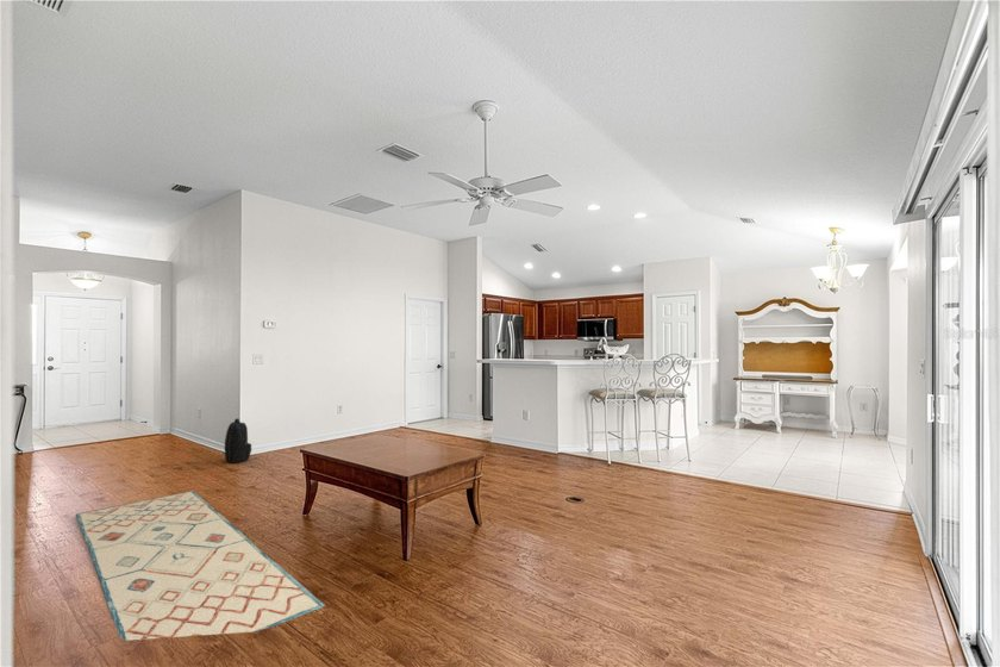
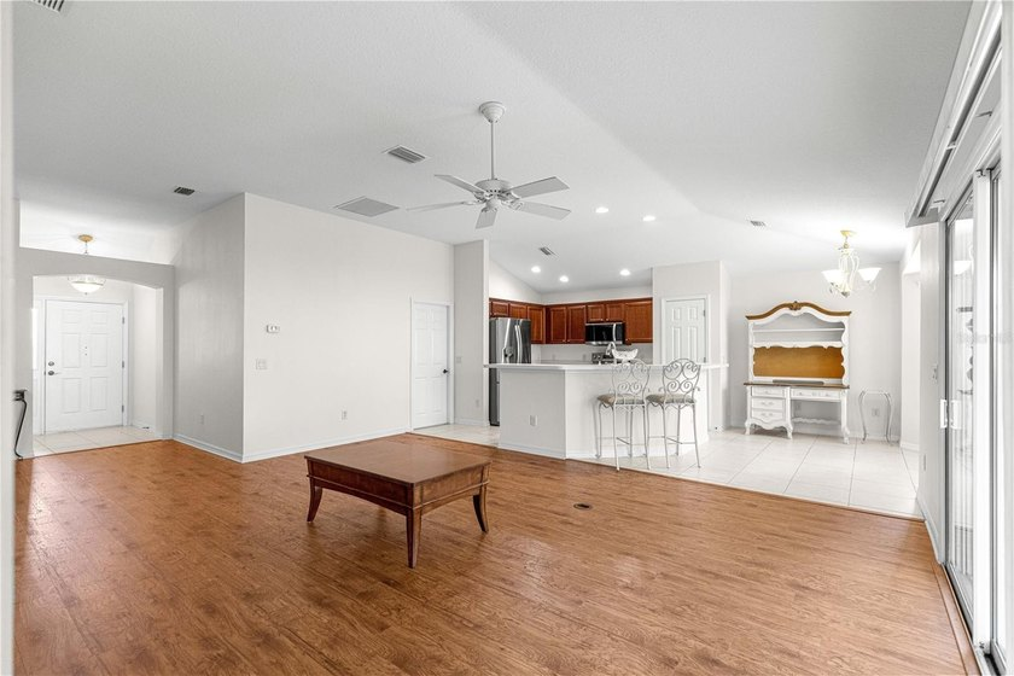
- backpack [224,417,252,465]
- rug [75,490,326,642]
